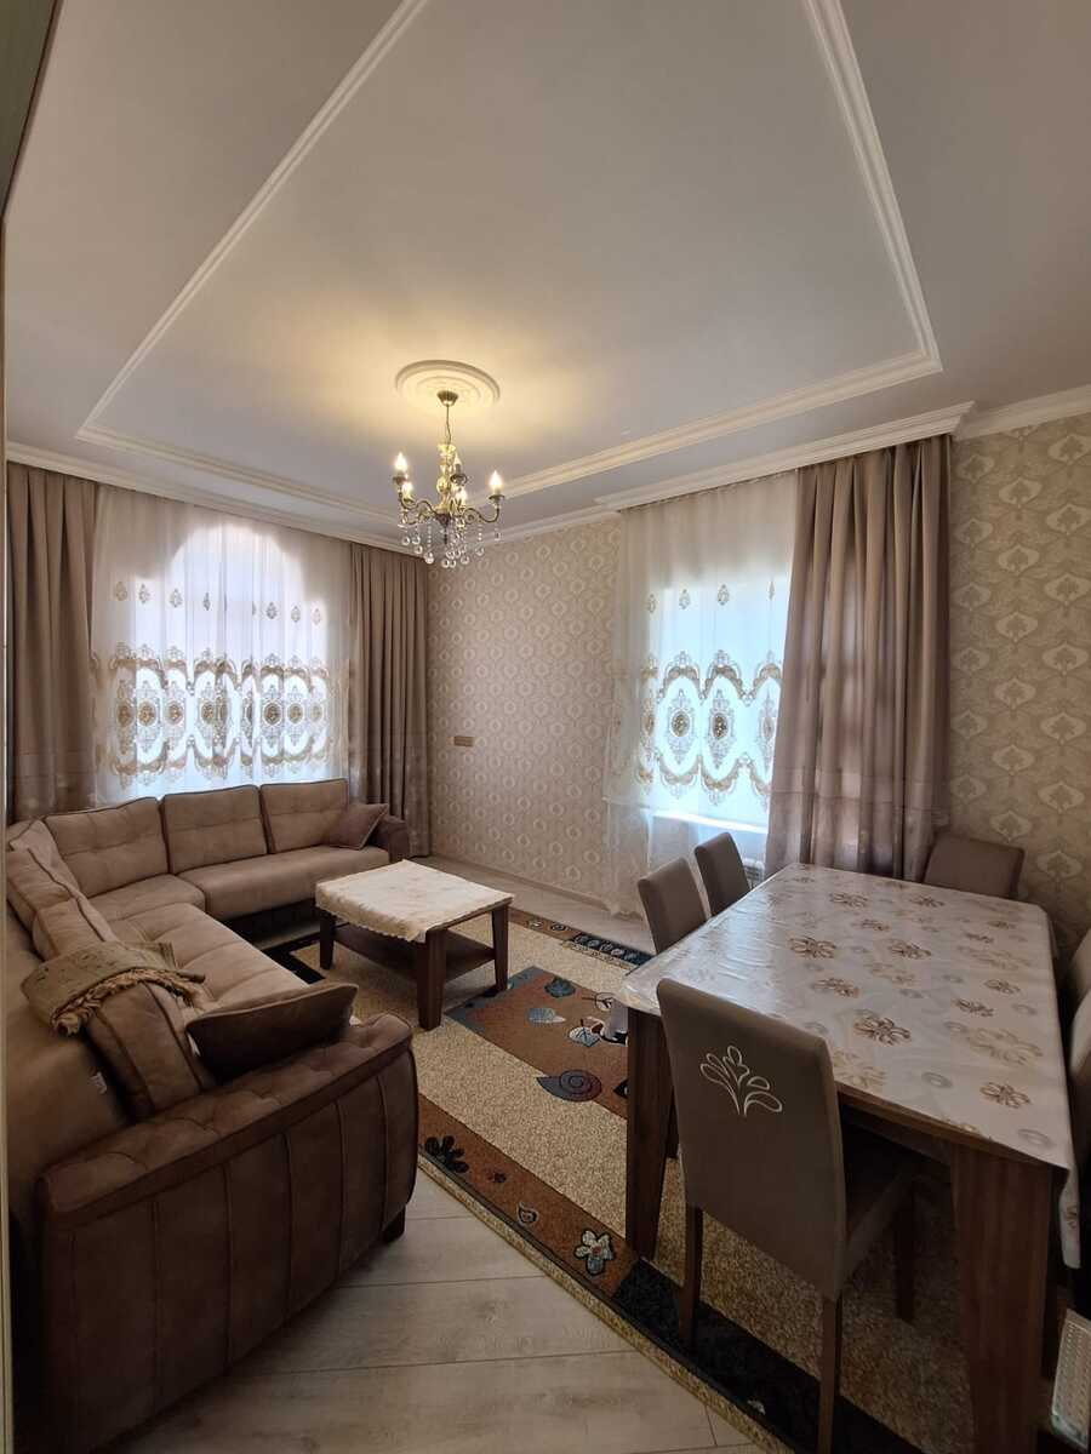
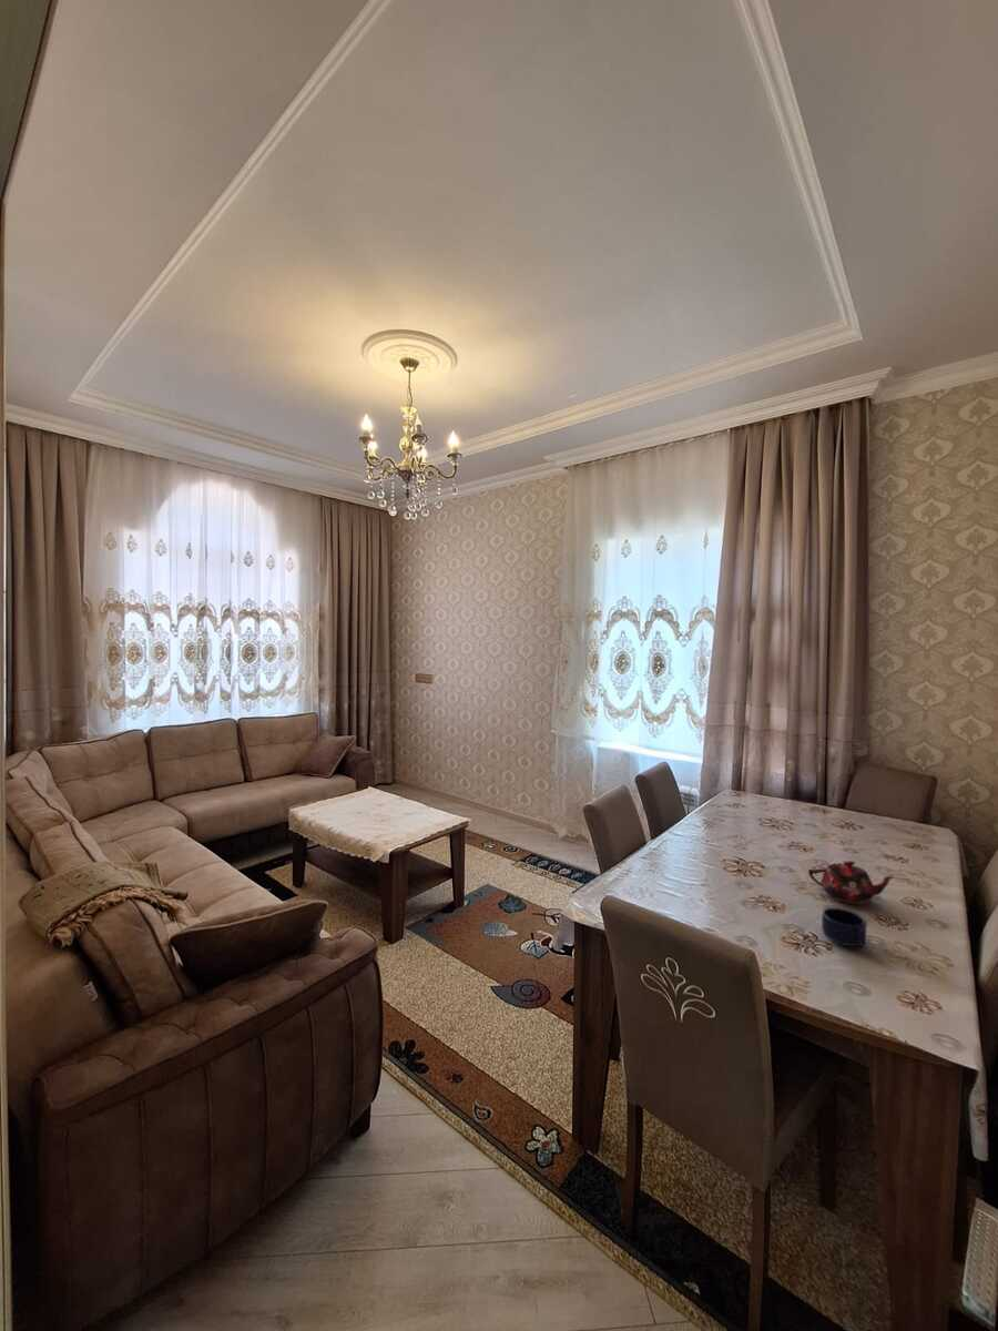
+ teapot [807,860,896,905]
+ mug [821,907,867,949]
